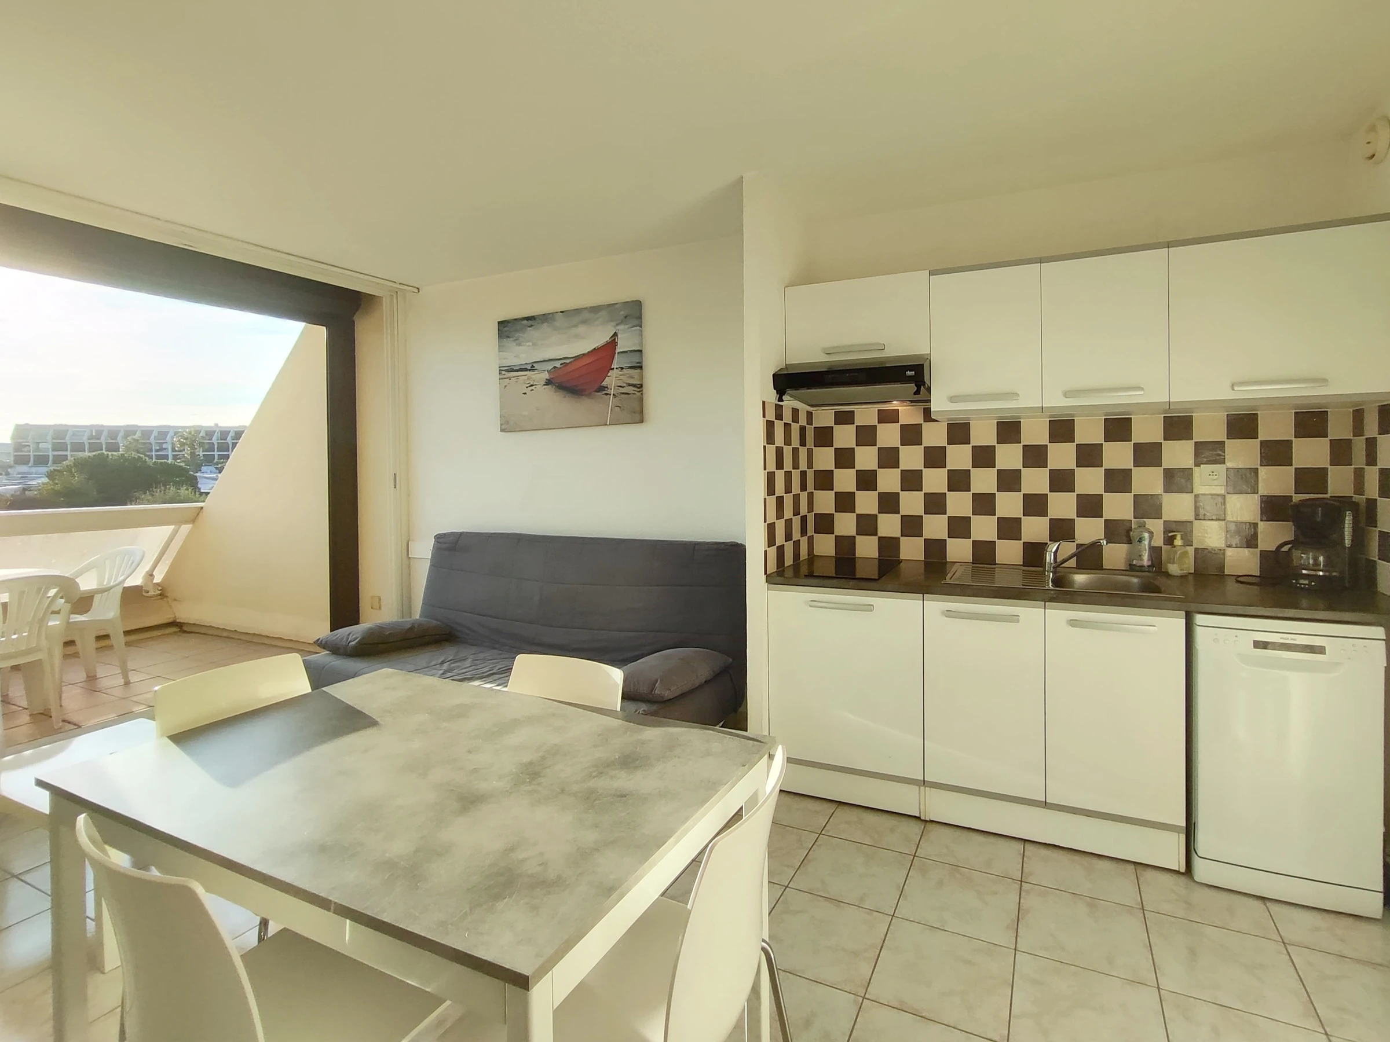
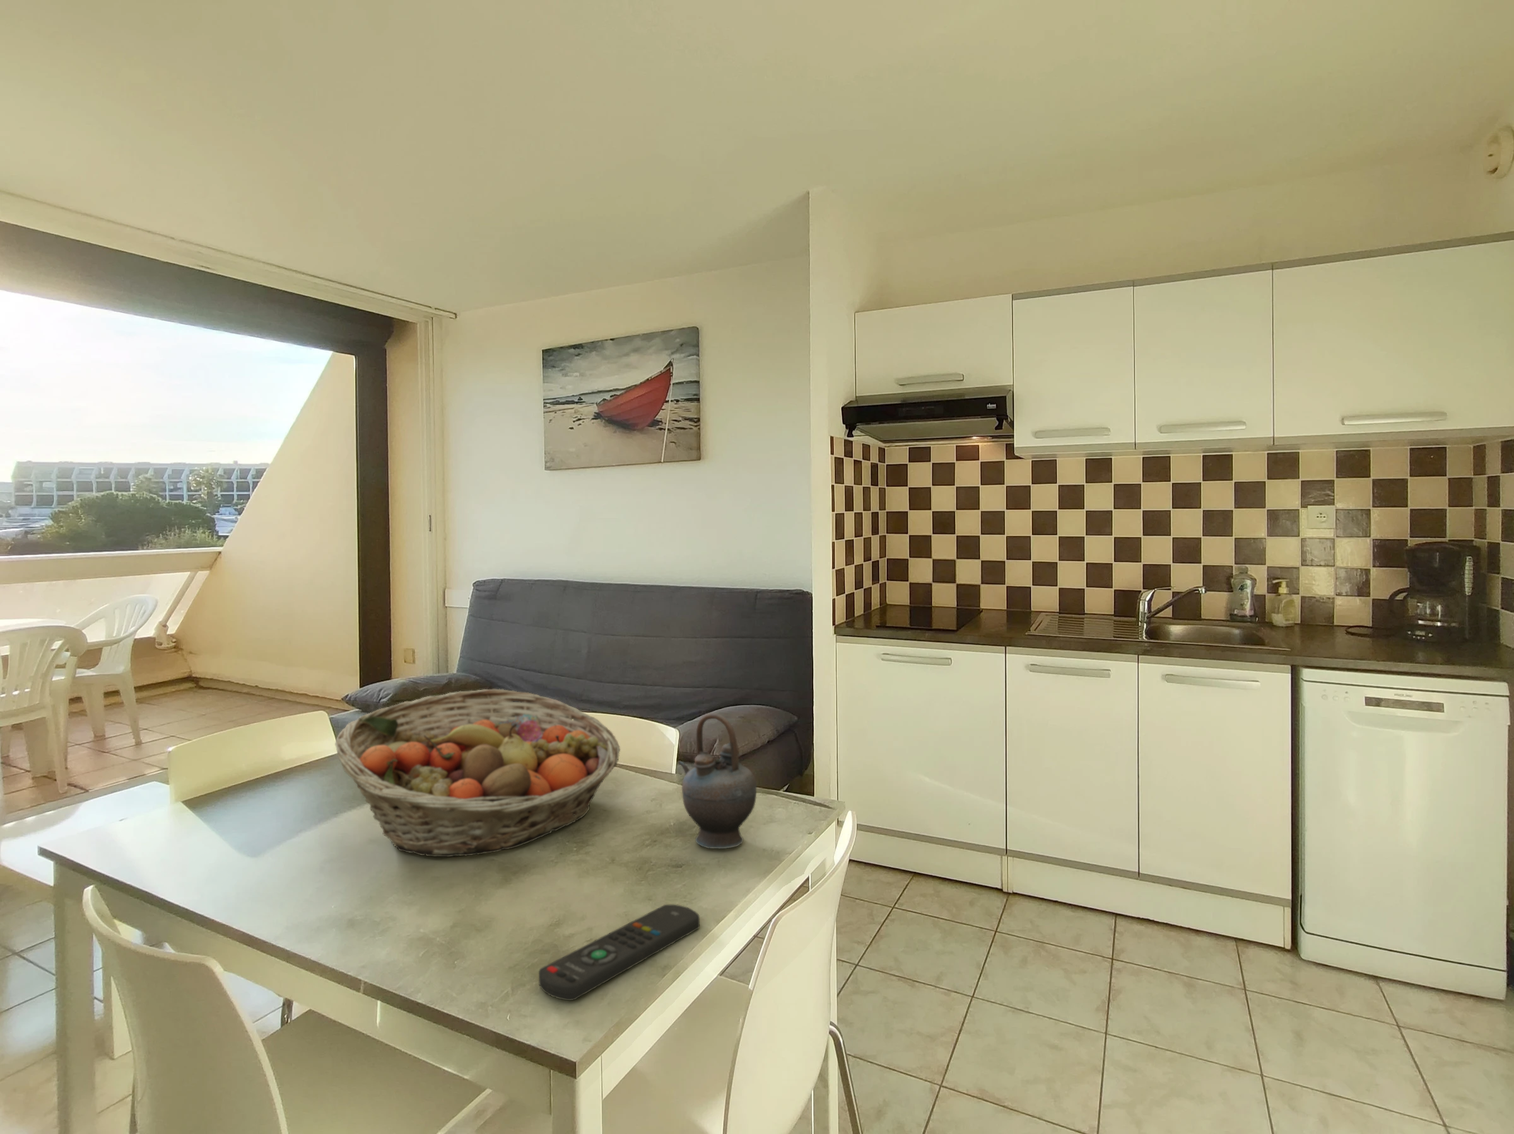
+ remote control [538,904,700,1001]
+ teapot [677,712,757,849]
+ fruit basket [334,688,621,858]
